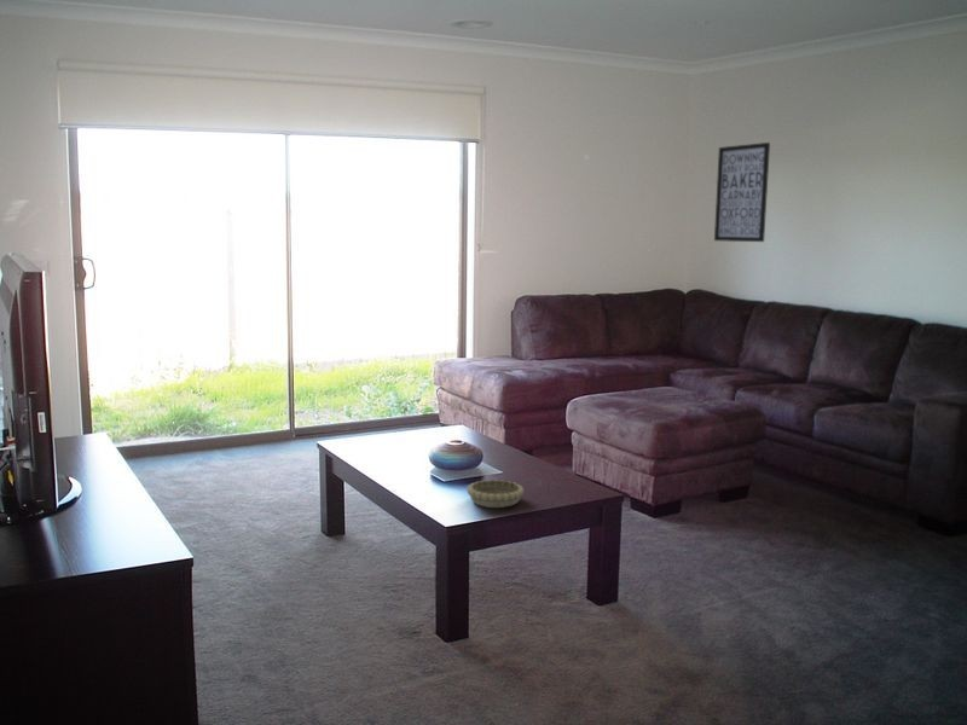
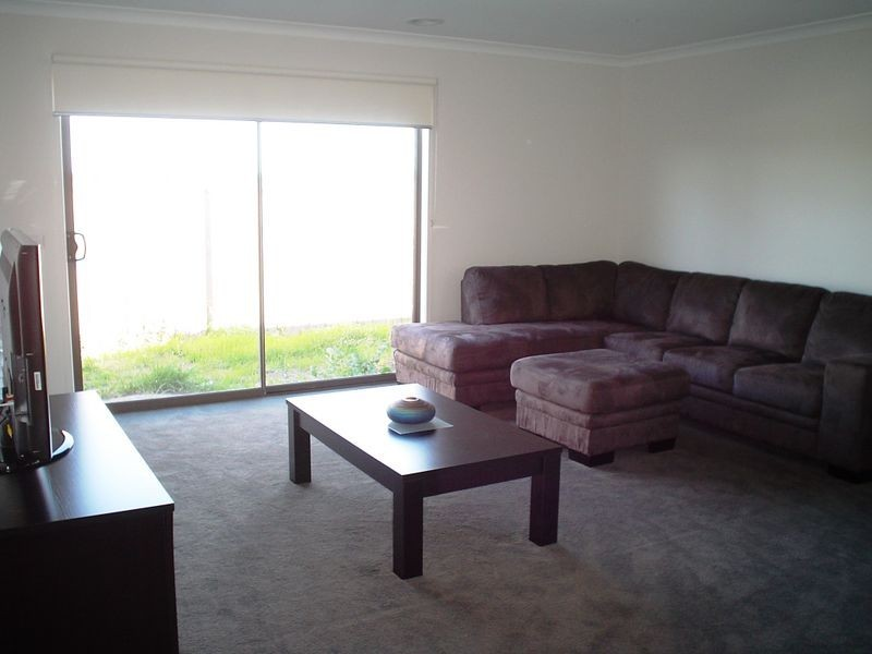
- wall art [713,141,771,243]
- decorative bowl [465,478,525,509]
